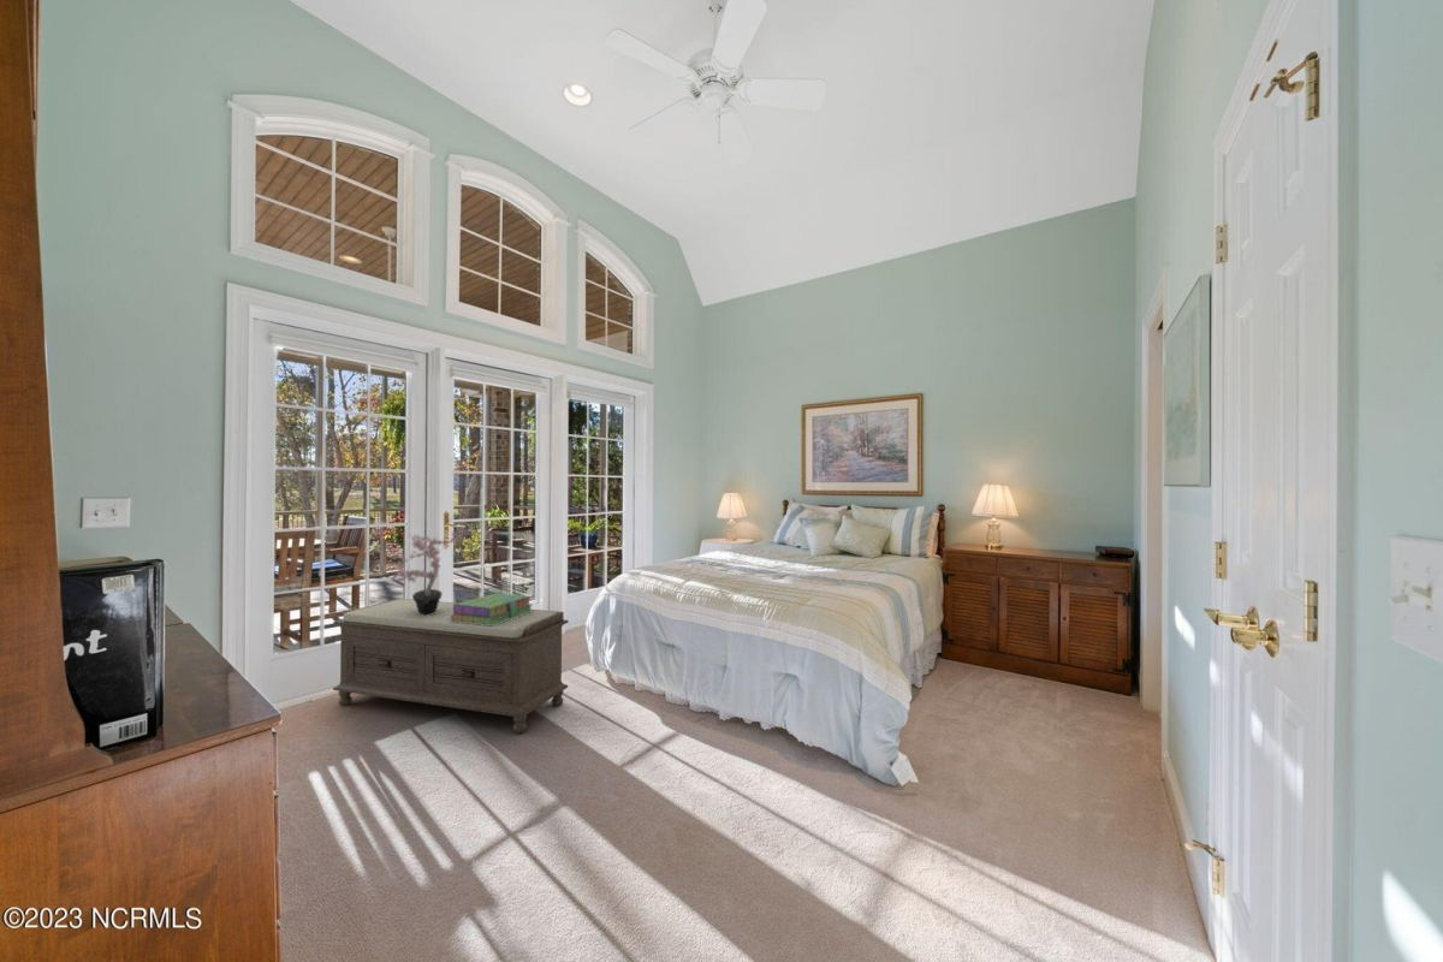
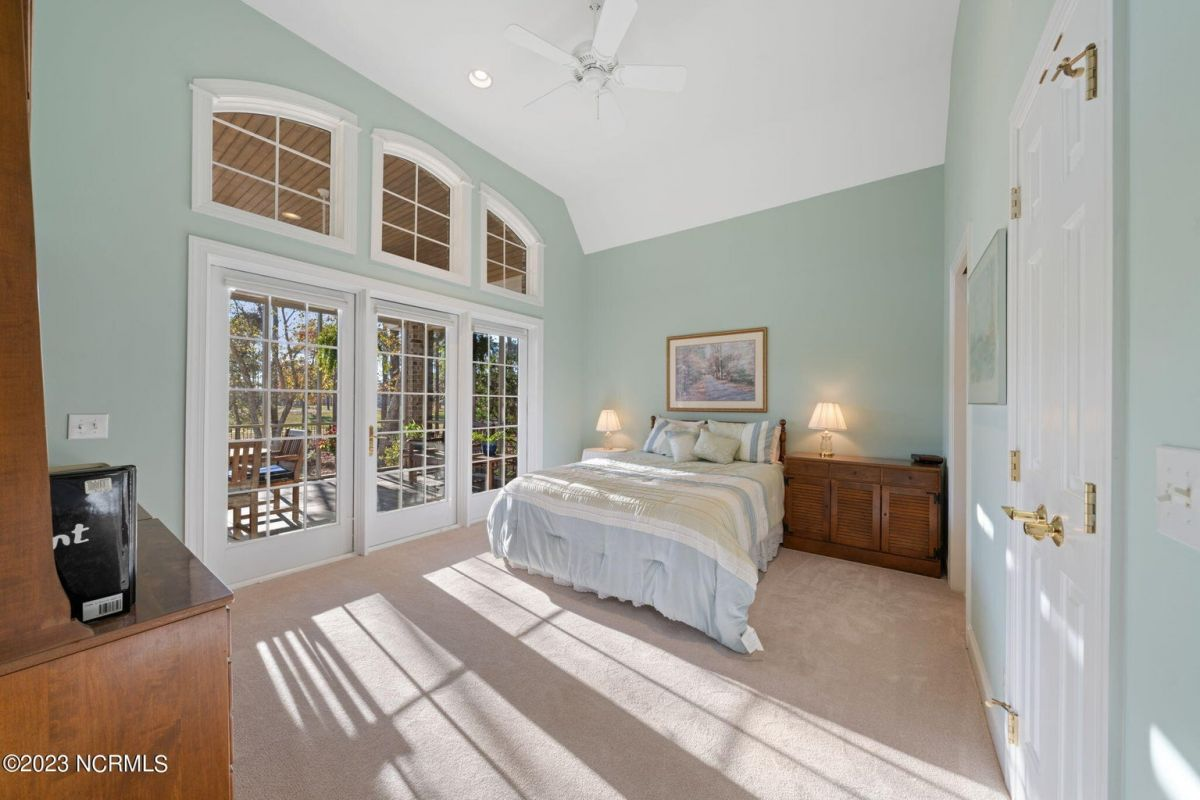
- stack of books [450,592,533,625]
- potted plant [388,530,458,616]
- bench [332,598,570,734]
